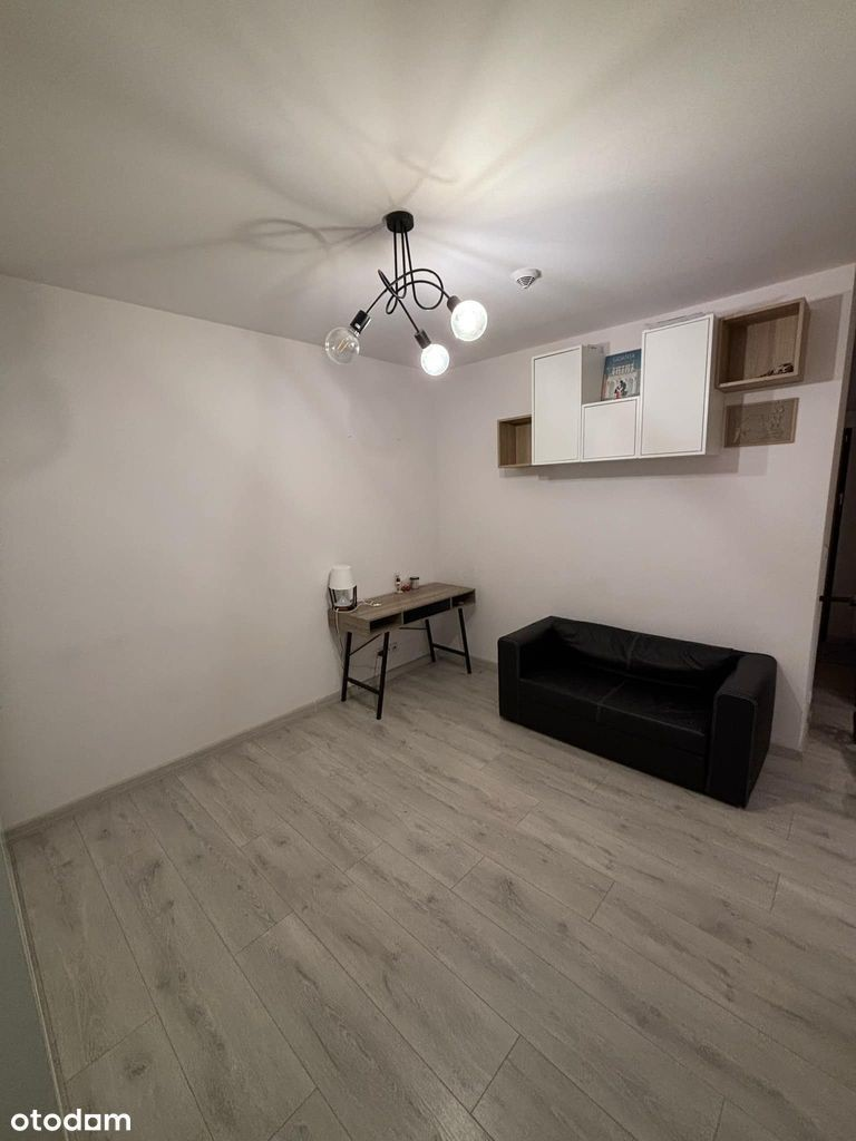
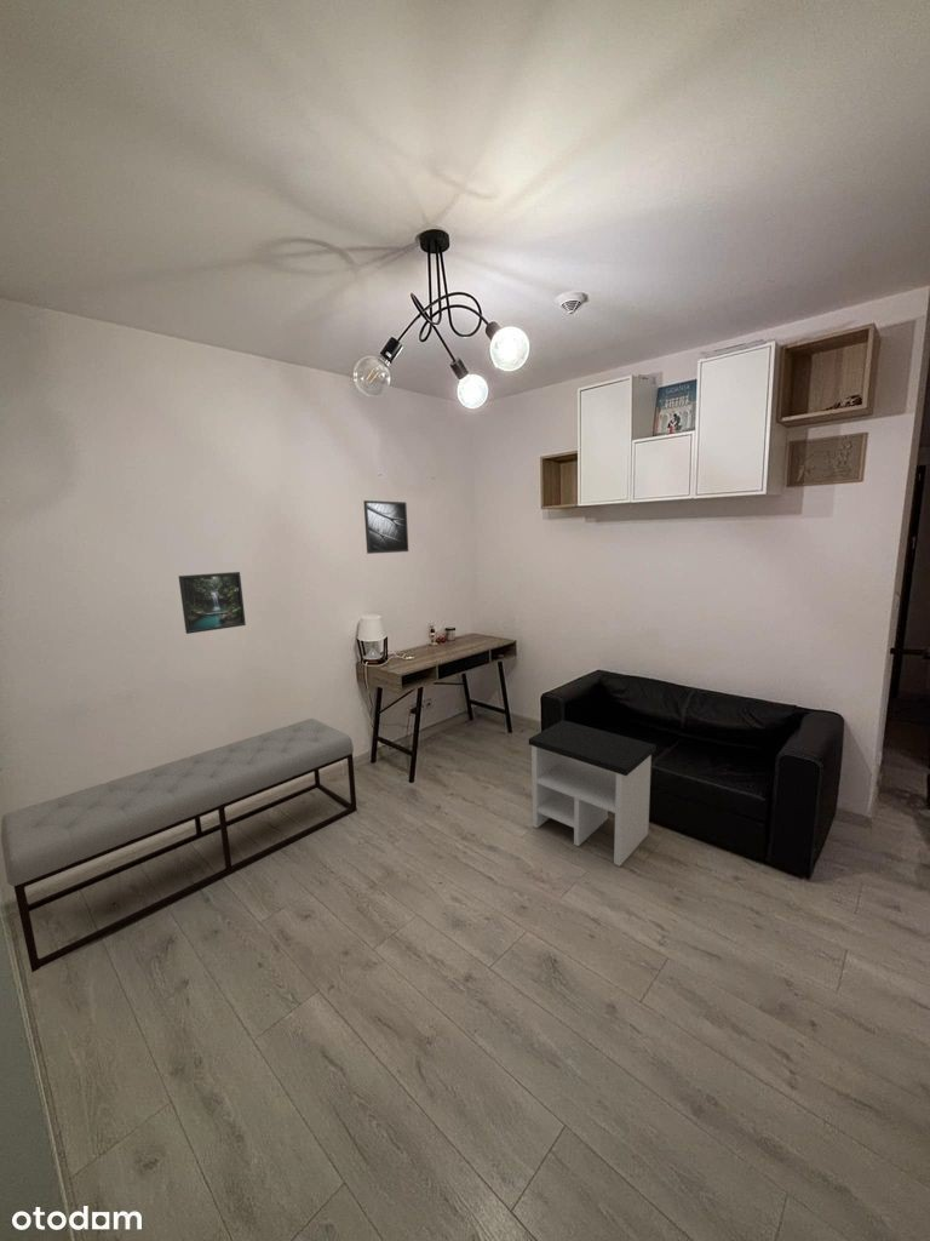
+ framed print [178,571,247,635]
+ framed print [362,499,409,555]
+ side table [528,719,658,868]
+ bench [0,717,358,973]
